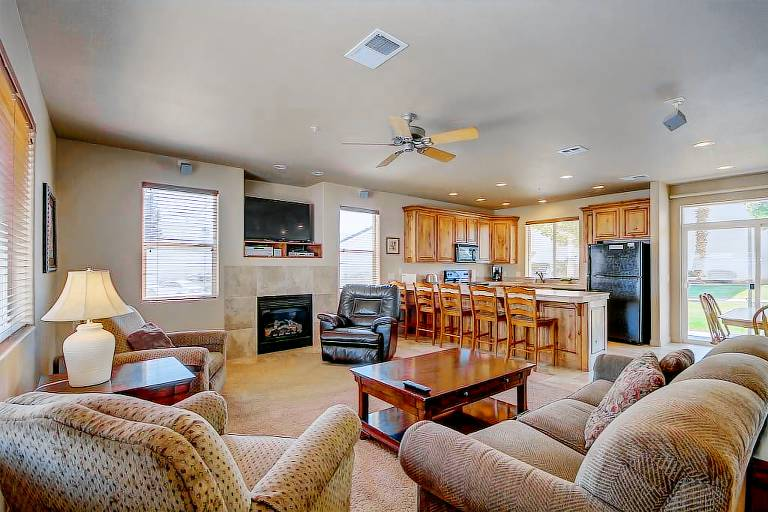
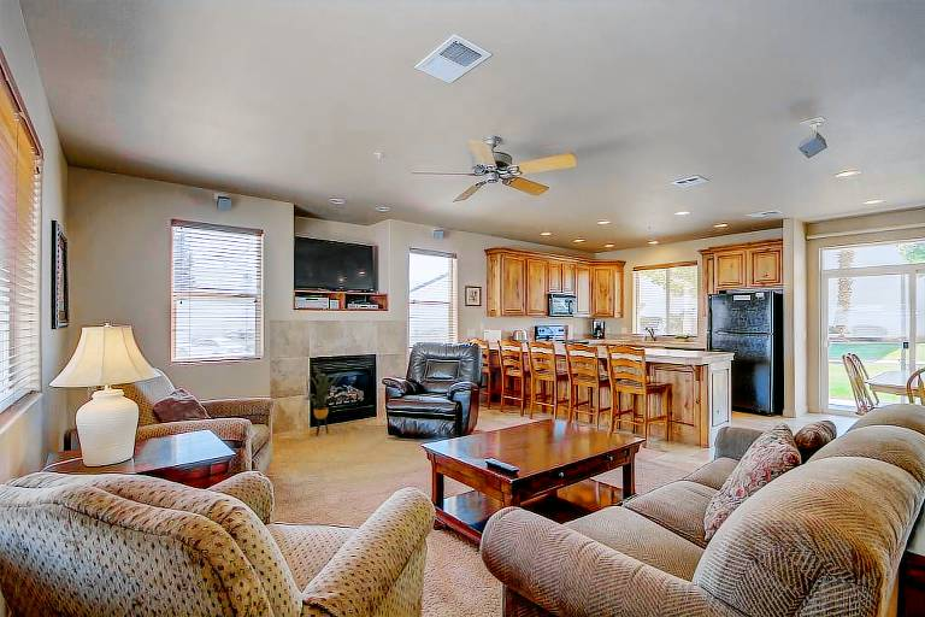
+ house plant [300,365,343,436]
